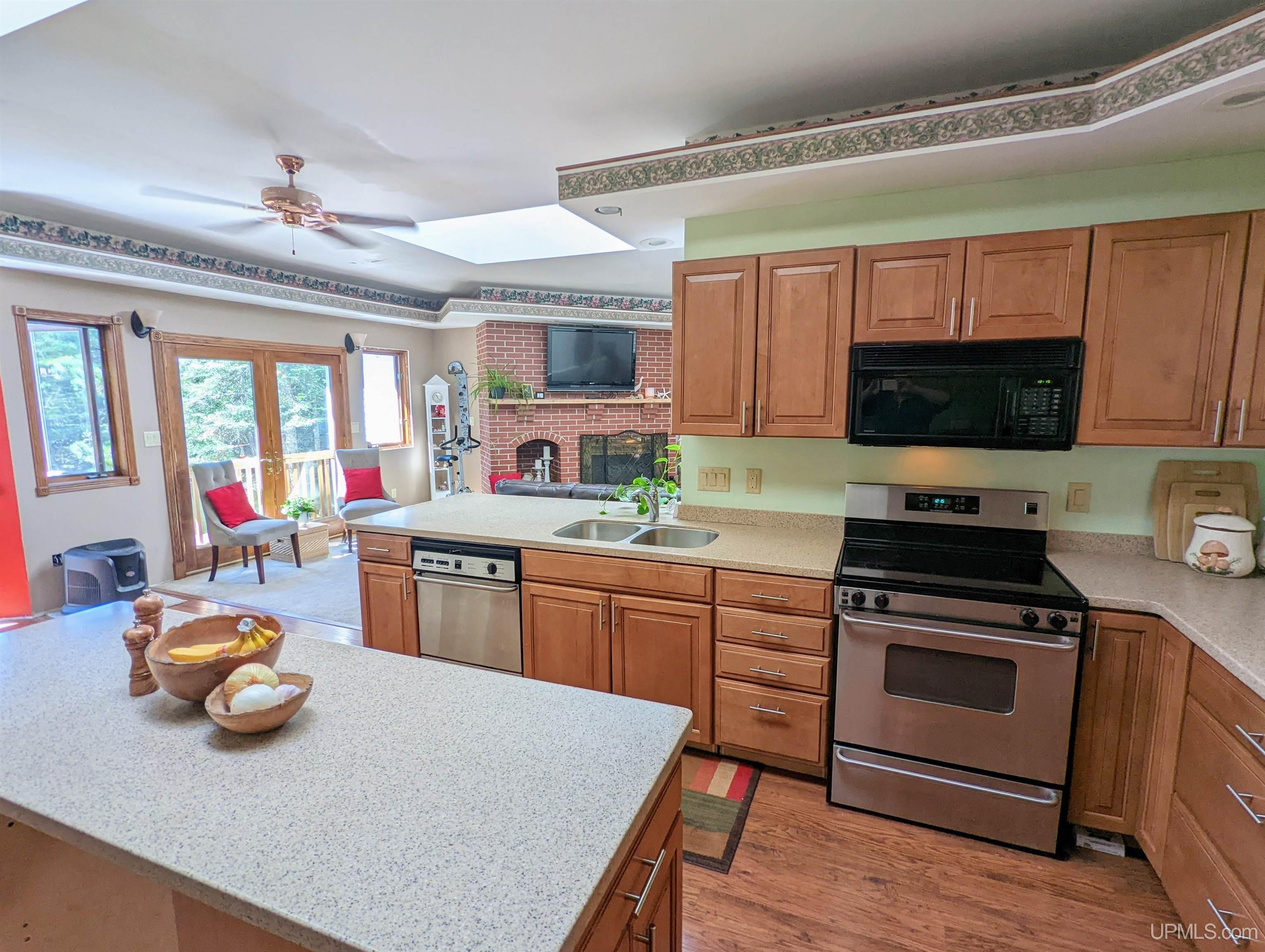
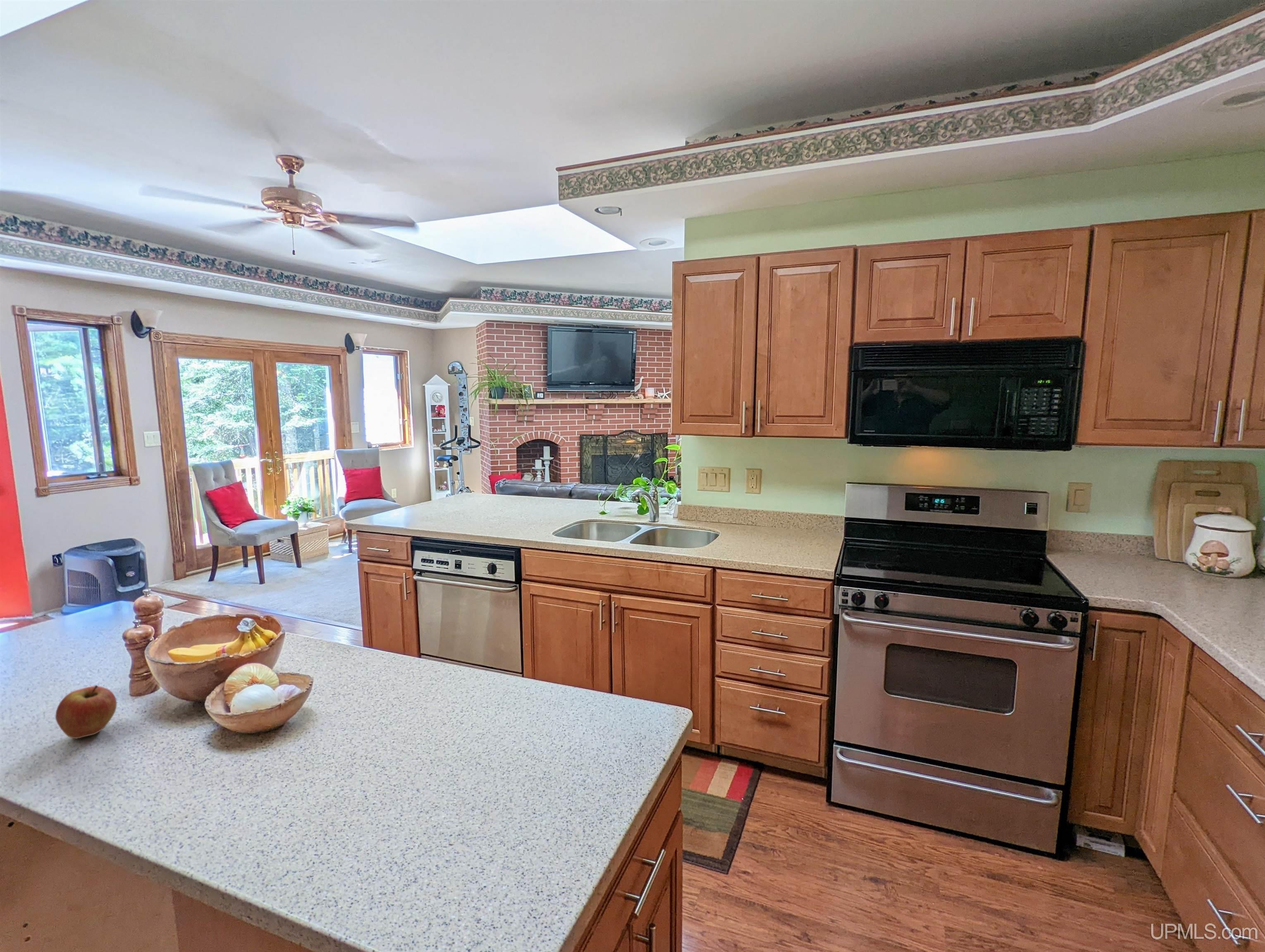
+ apple [55,685,117,739]
